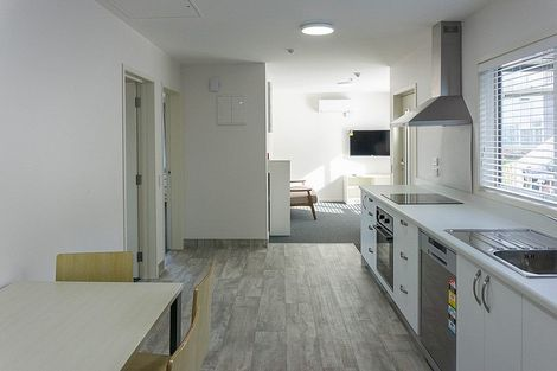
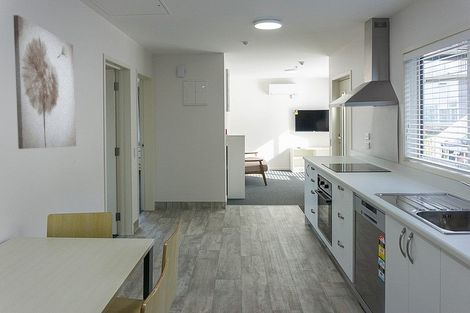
+ wall art [12,14,77,150]
